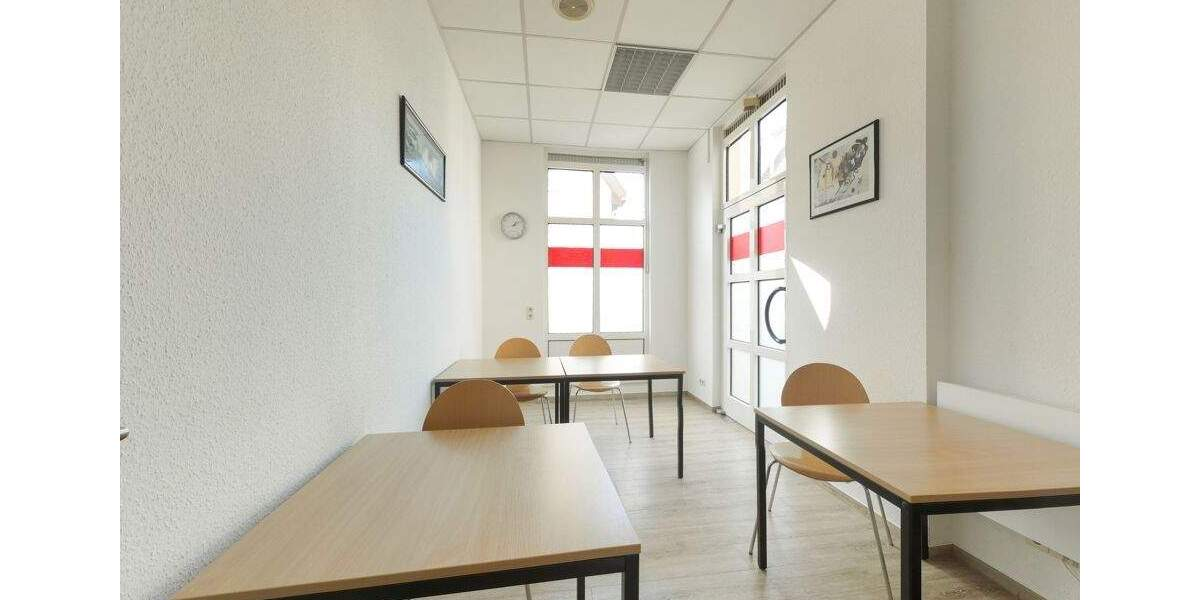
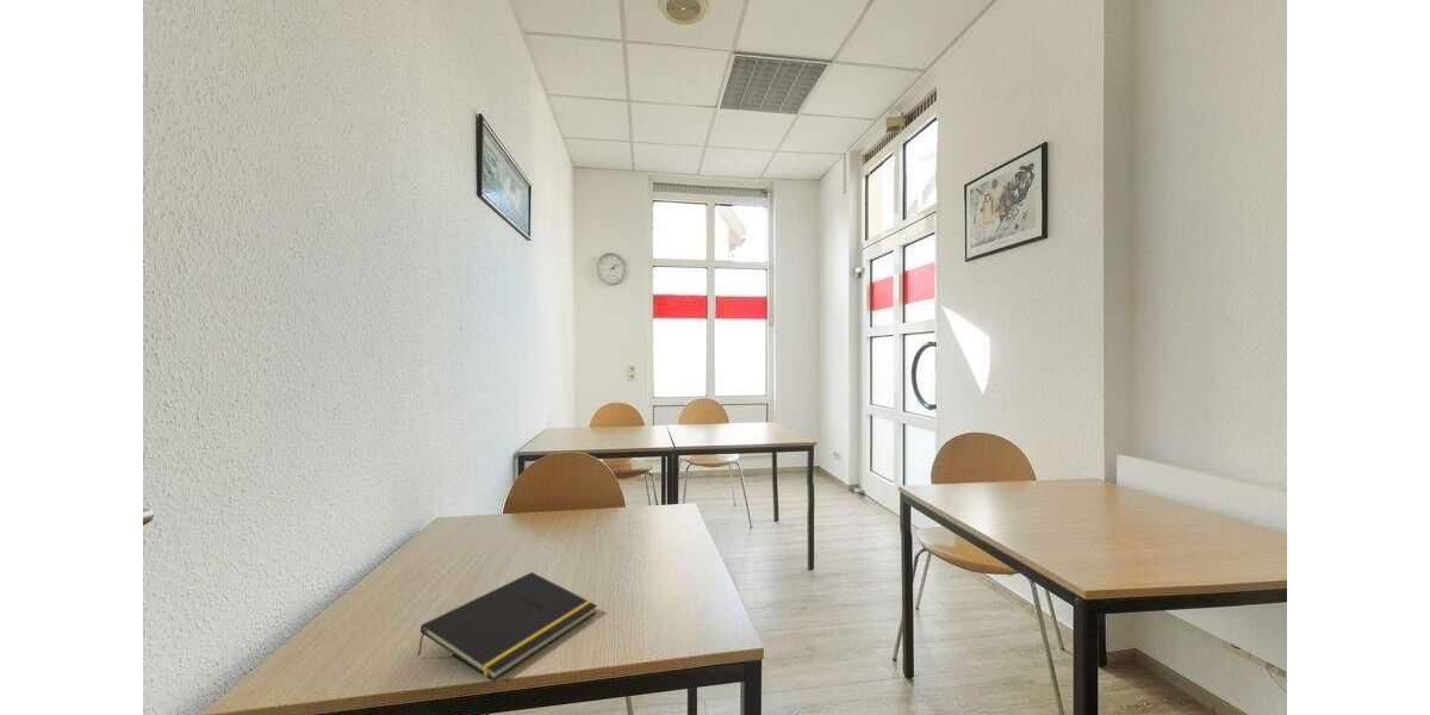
+ notepad [416,571,598,682]
